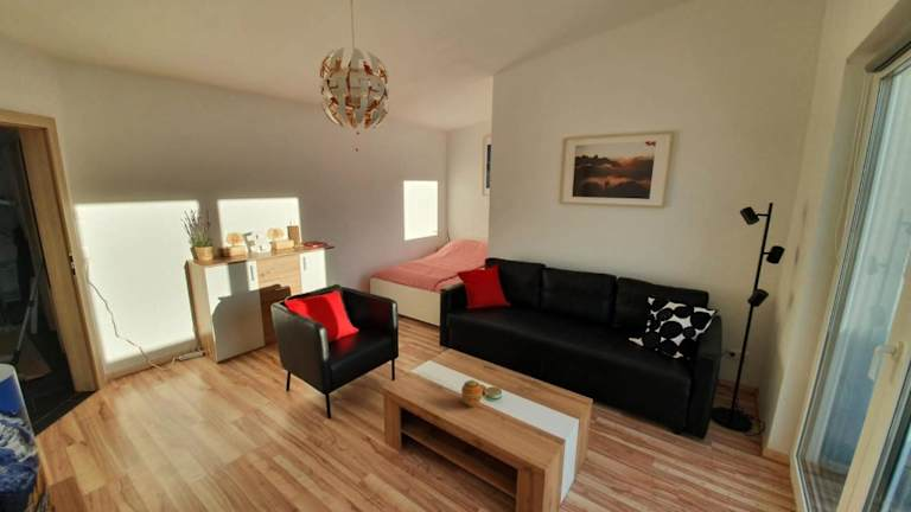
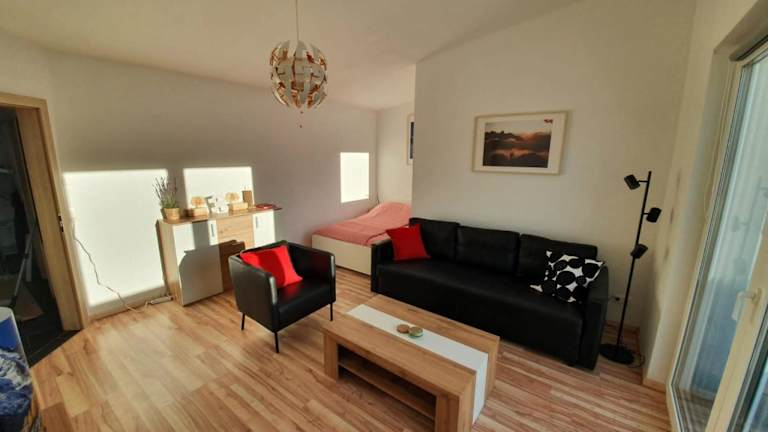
- decorative egg [460,378,484,408]
